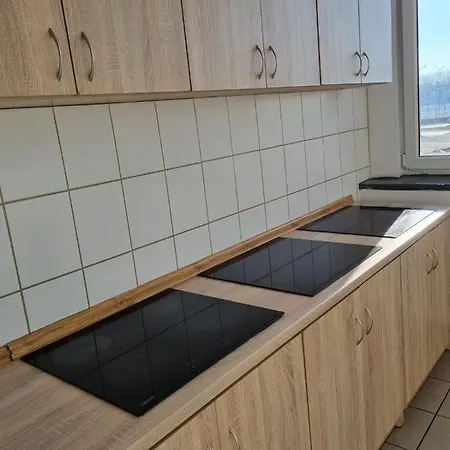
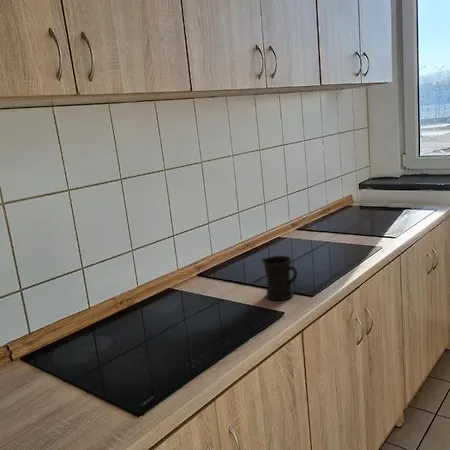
+ mug [260,255,299,301]
